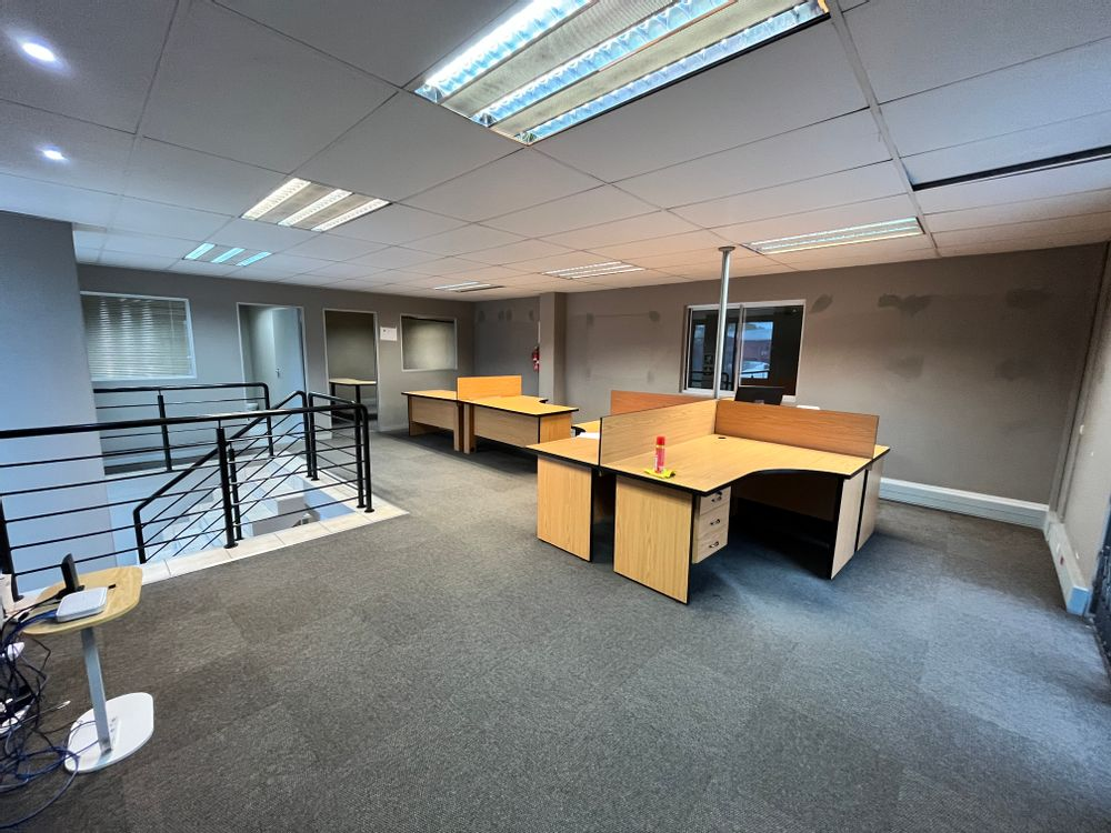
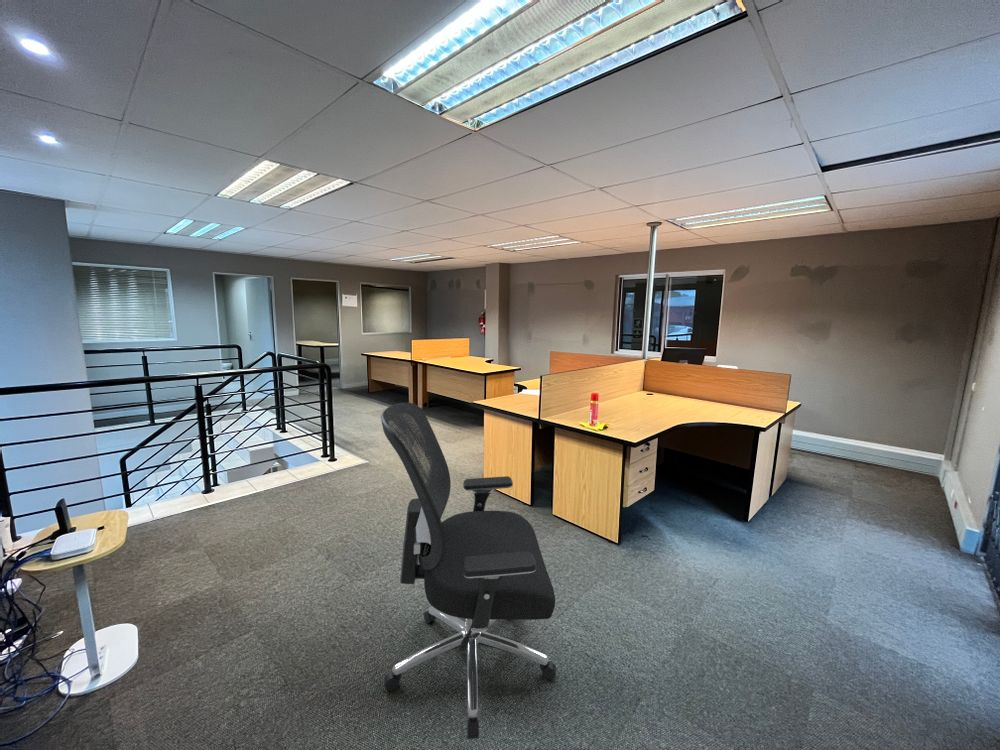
+ chair [380,402,557,740]
